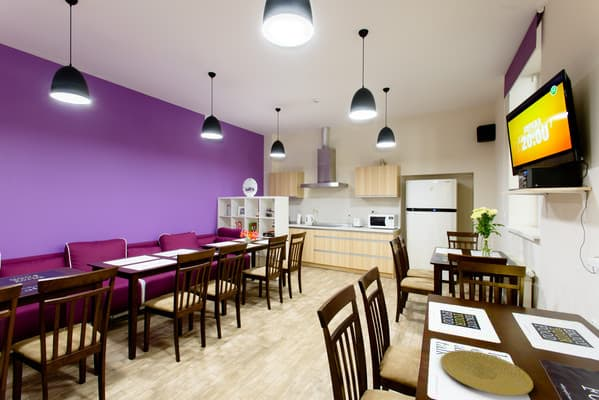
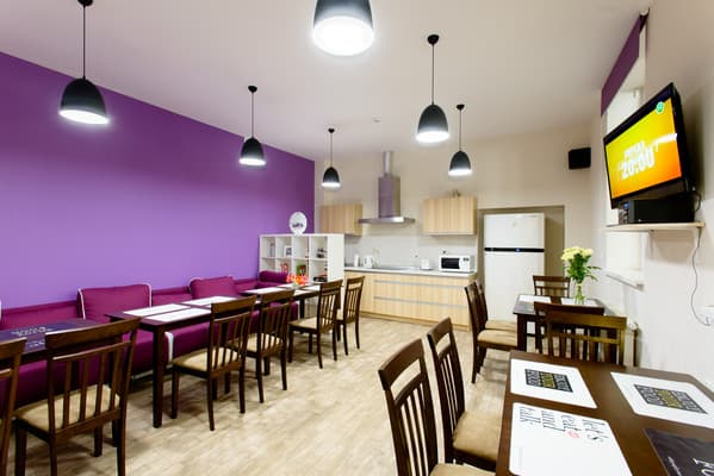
- plate [439,349,534,397]
